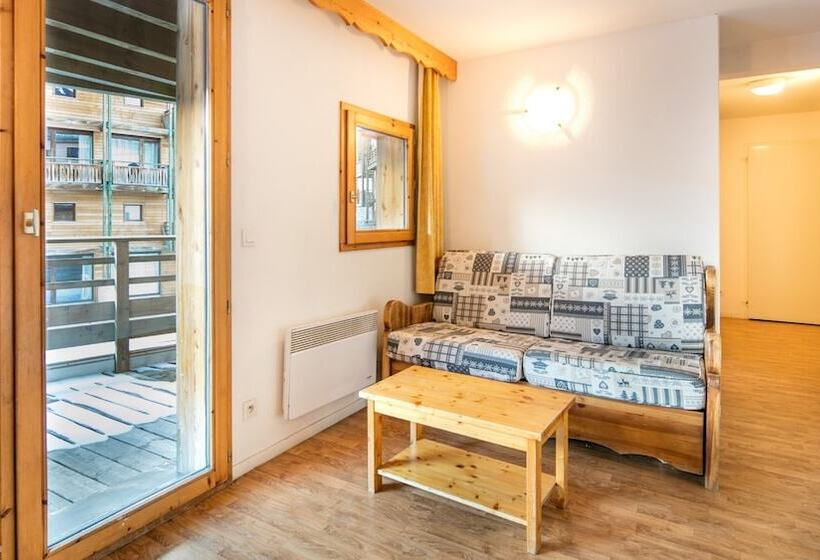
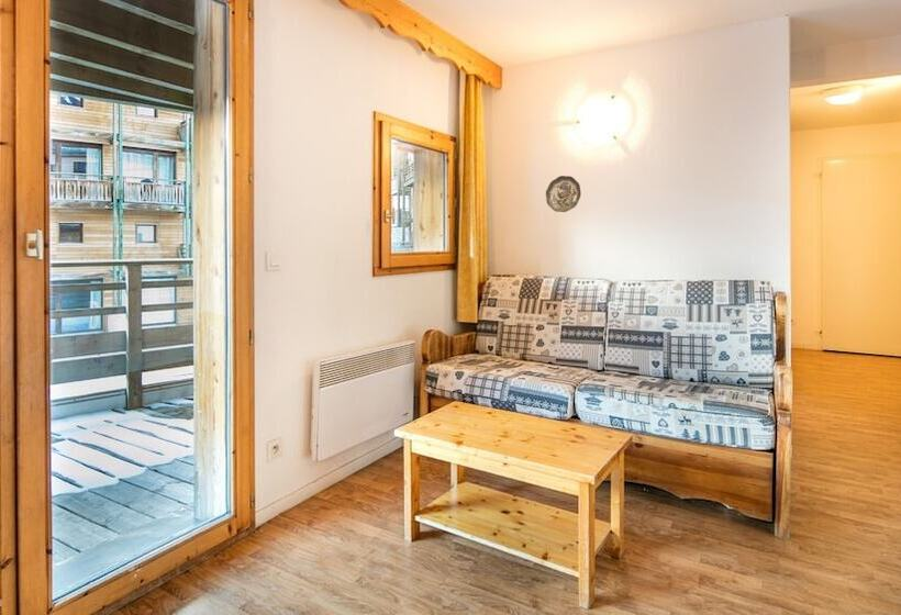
+ decorative plate [545,175,581,213]
